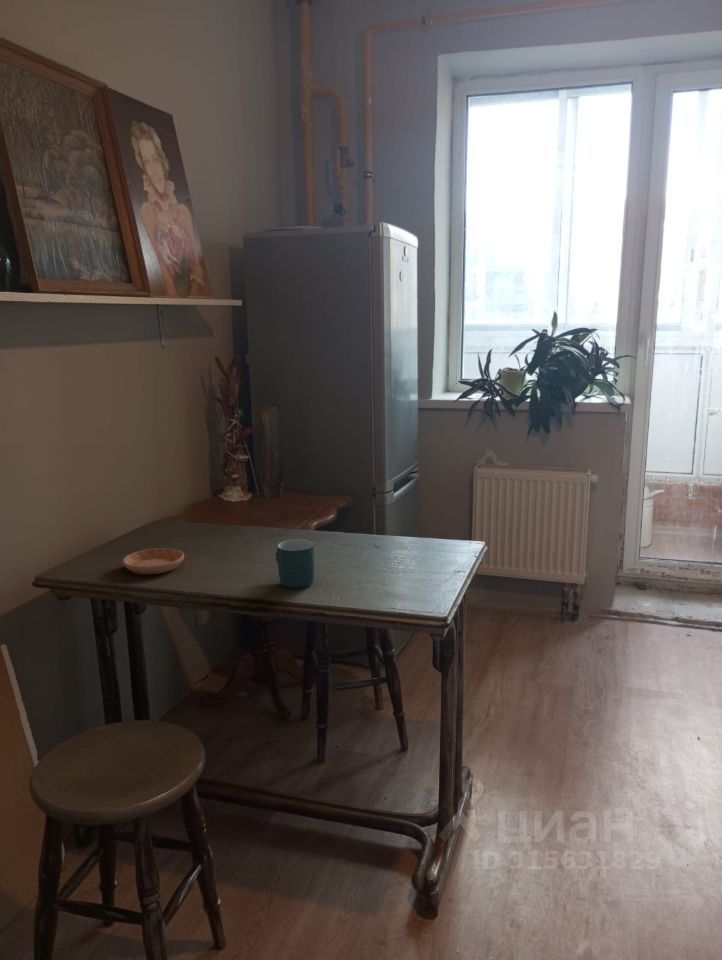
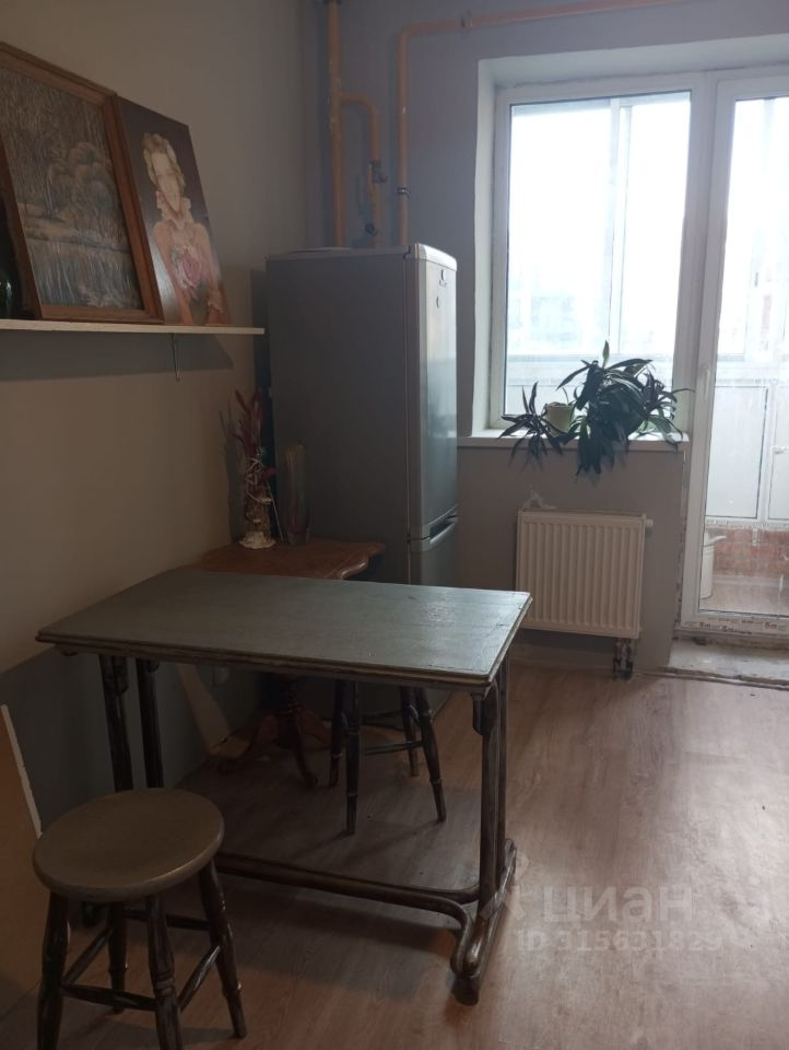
- mug [275,538,316,589]
- saucer [122,547,185,575]
